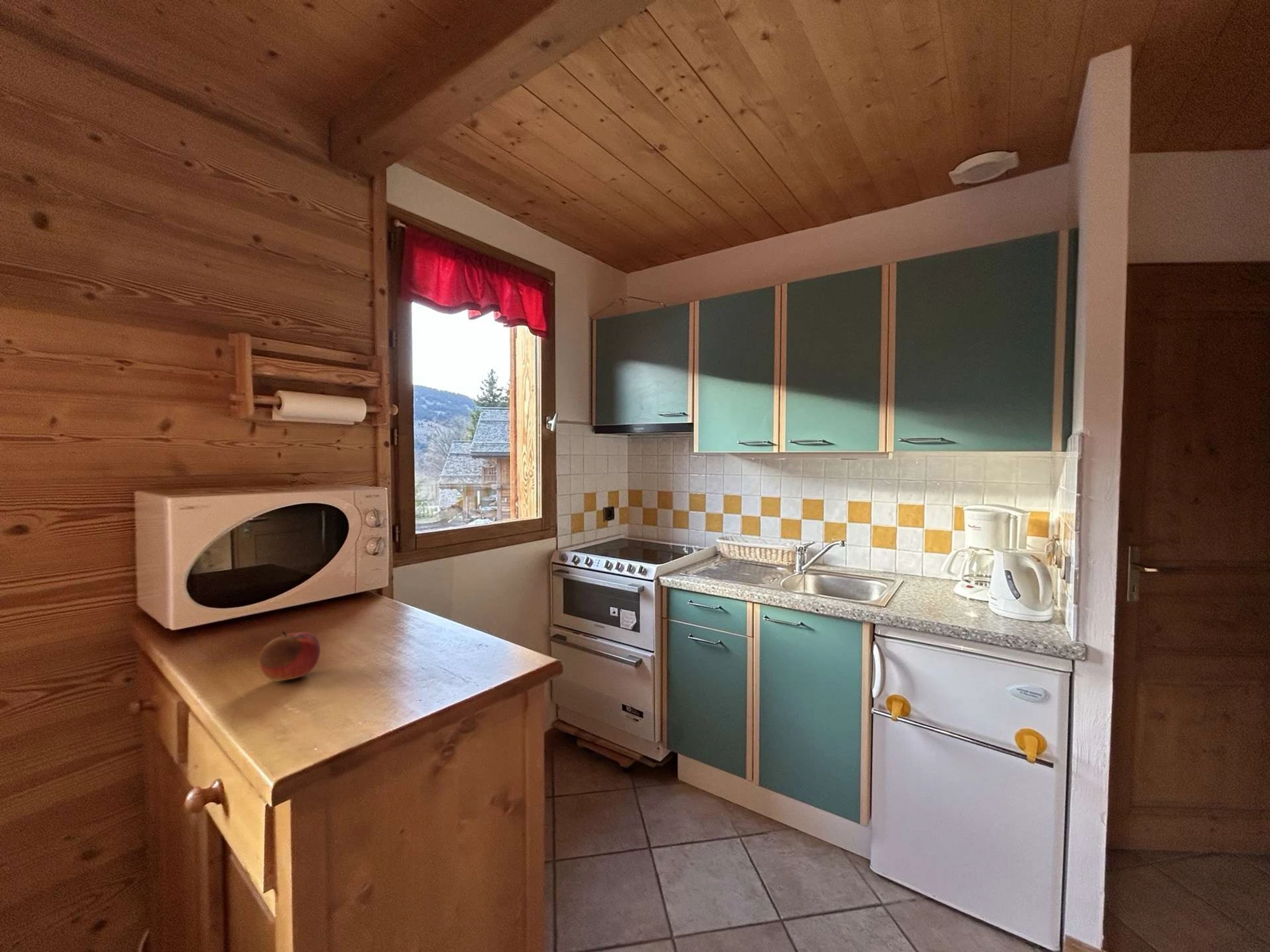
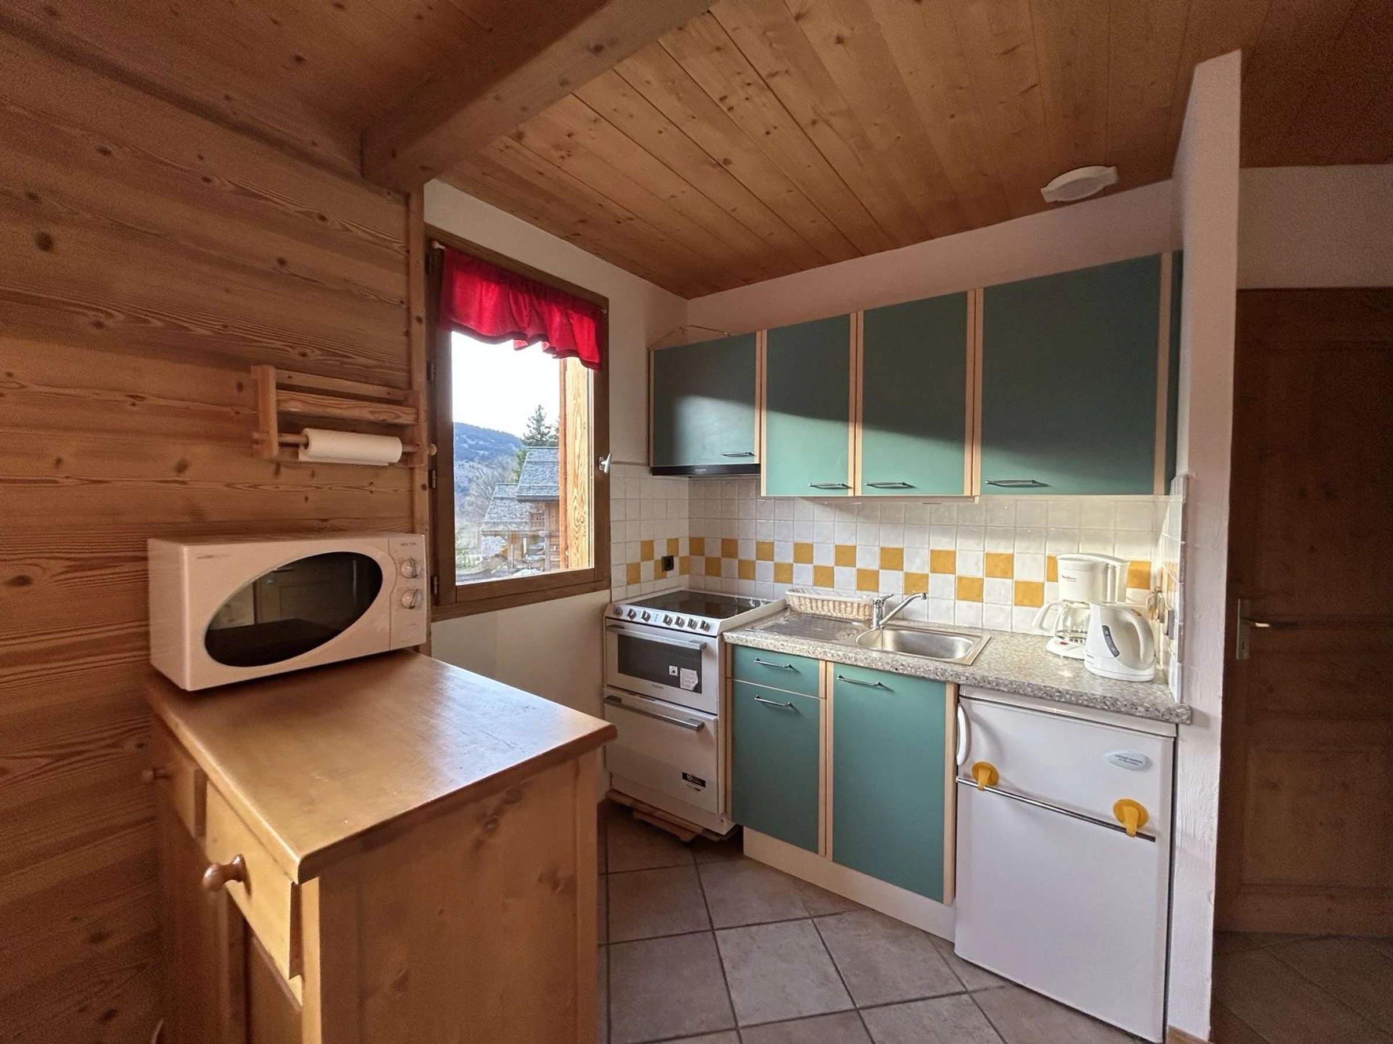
- fruit [258,630,321,682]
